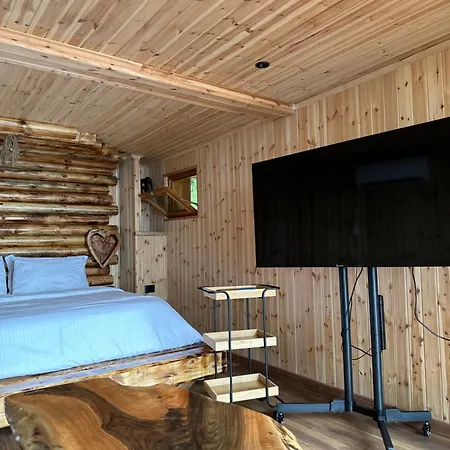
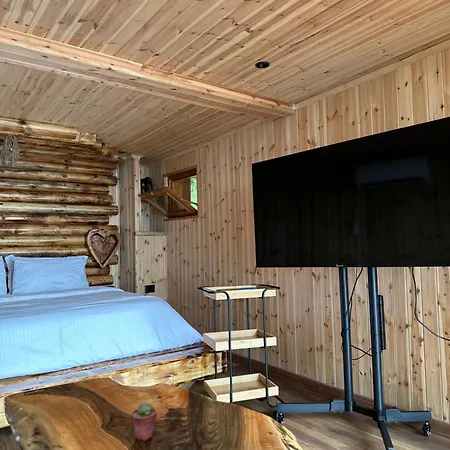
+ potted succulent [130,401,158,441]
